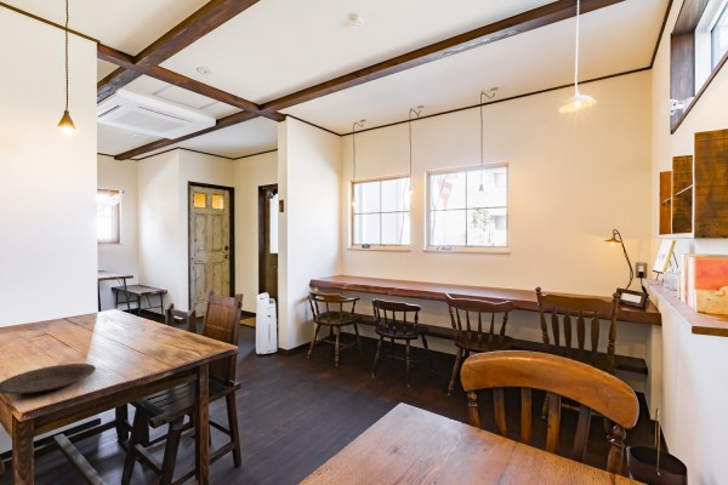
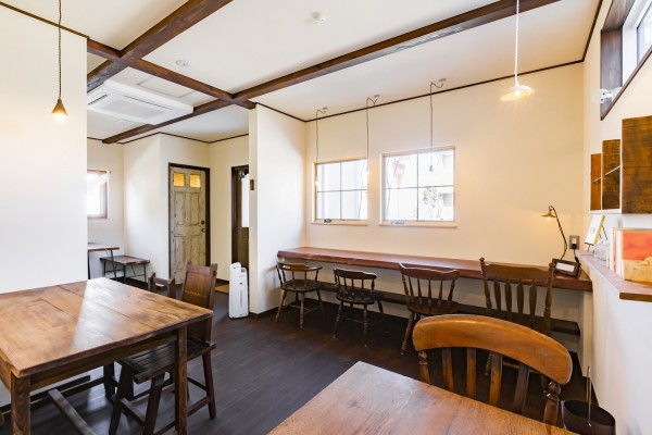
- plate [0,363,97,395]
